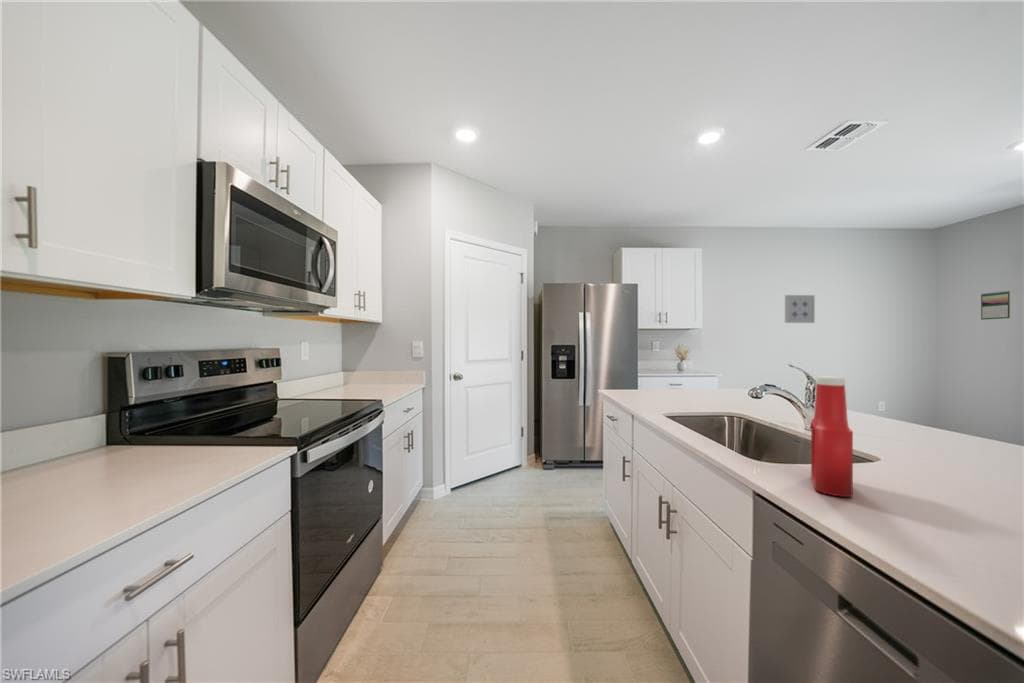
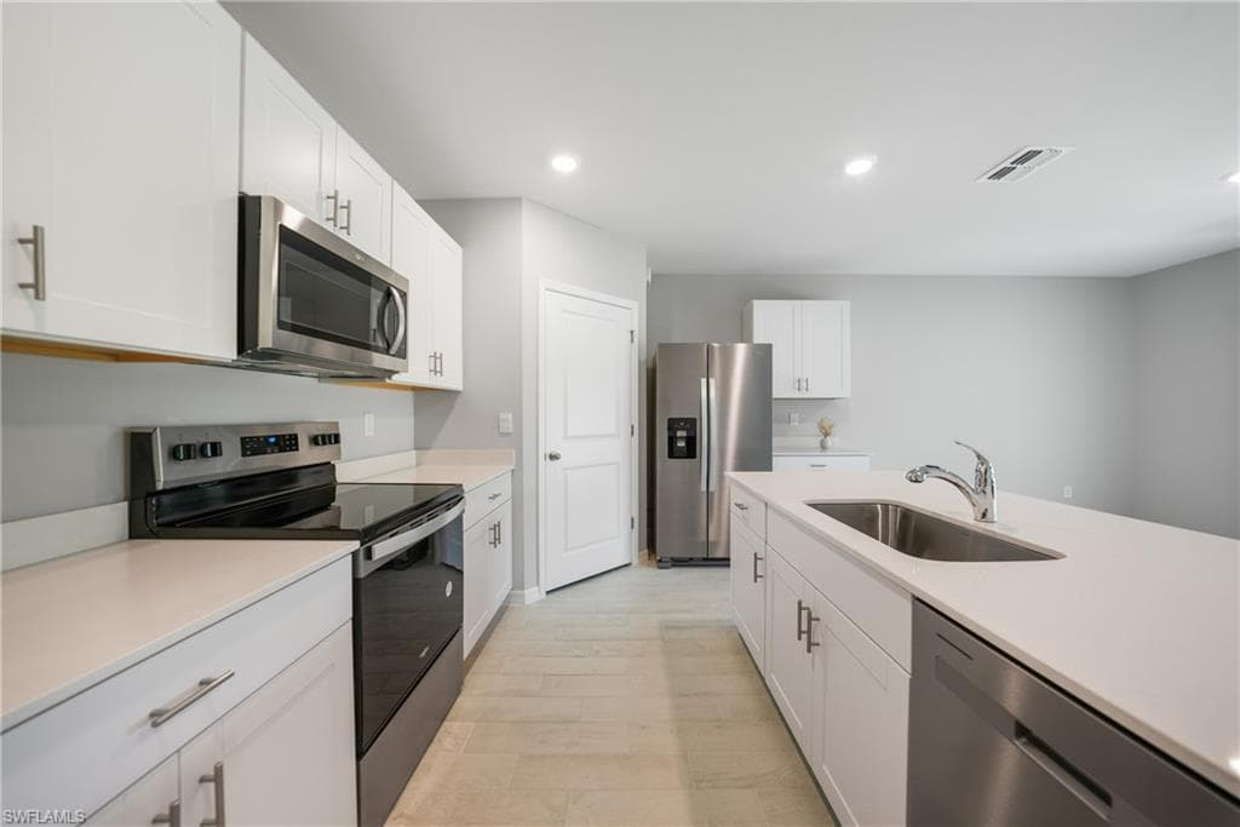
- calendar [980,290,1011,321]
- soap bottle [810,375,854,498]
- wall art [784,294,816,324]
